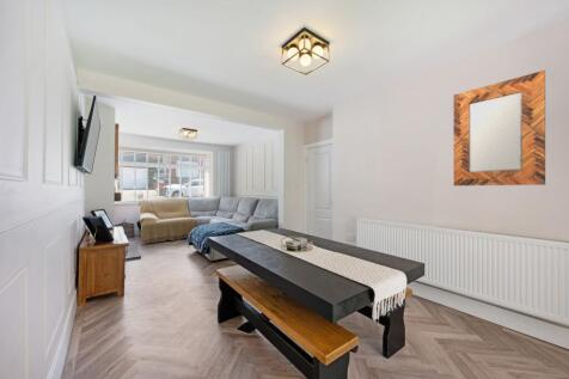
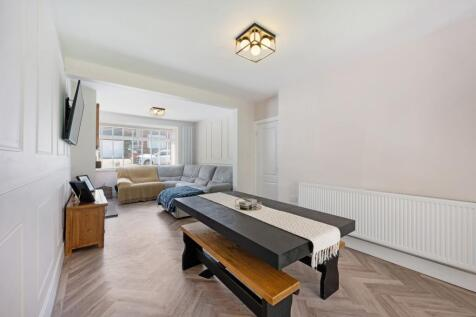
- home mirror [452,69,546,187]
